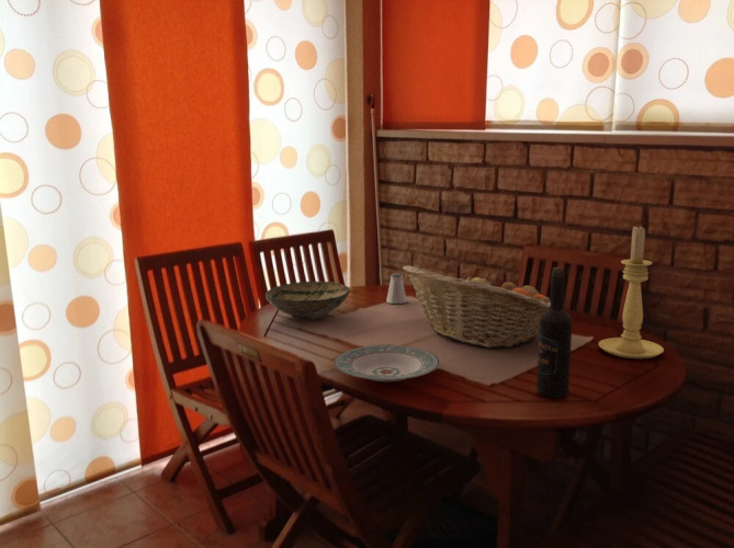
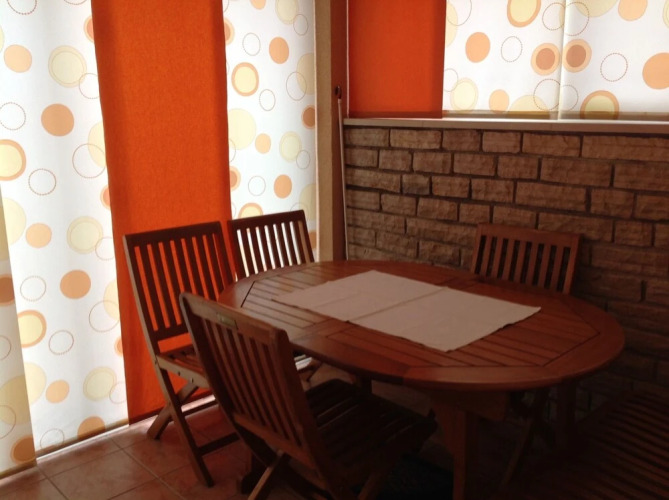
- fruit basket [402,264,551,349]
- plate [334,344,441,383]
- bowl [264,281,351,321]
- candle holder [598,224,665,359]
- wine bottle [535,266,573,399]
- saltshaker [385,272,408,305]
